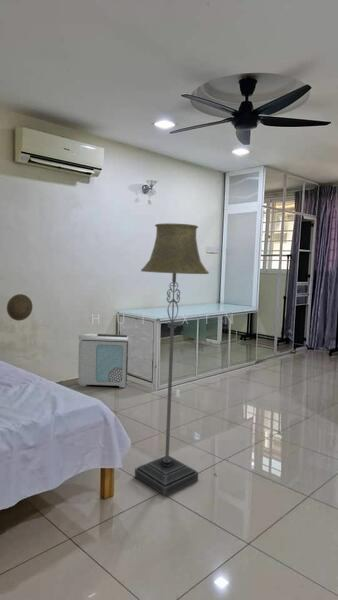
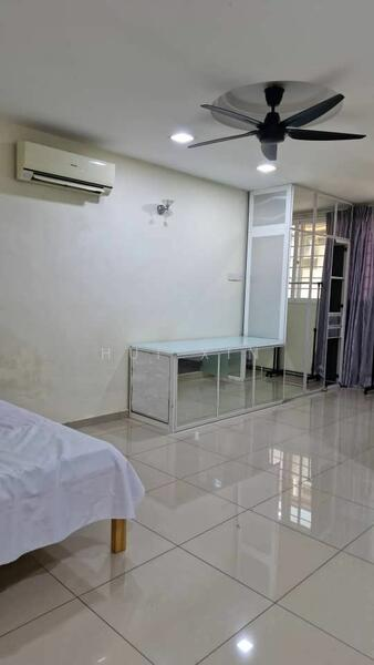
- floor lamp [134,222,210,497]
- air purifier [77,333,129,388]
- decorative plate [6,293,33,322]
